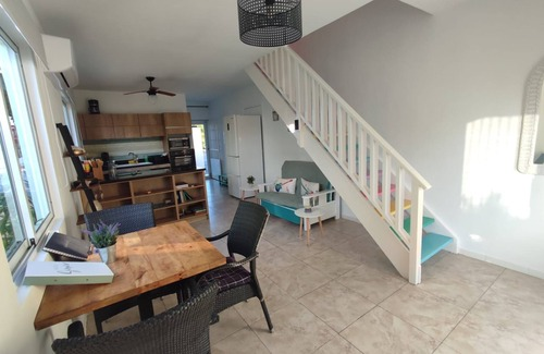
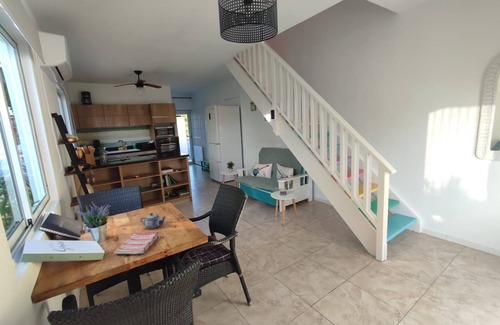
+ teapot [139,212,167,230]
+ dish towel [113,230,159,255]
